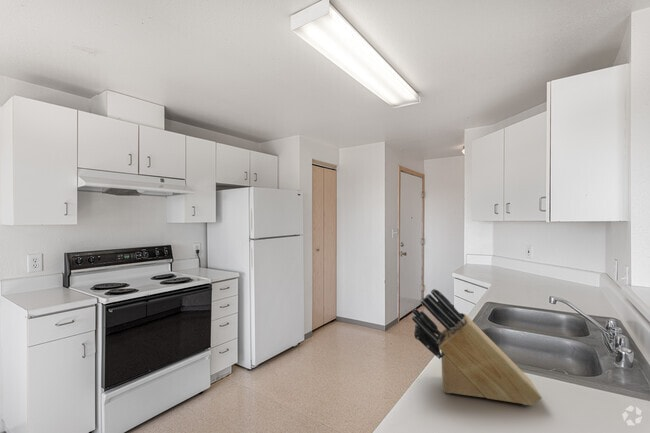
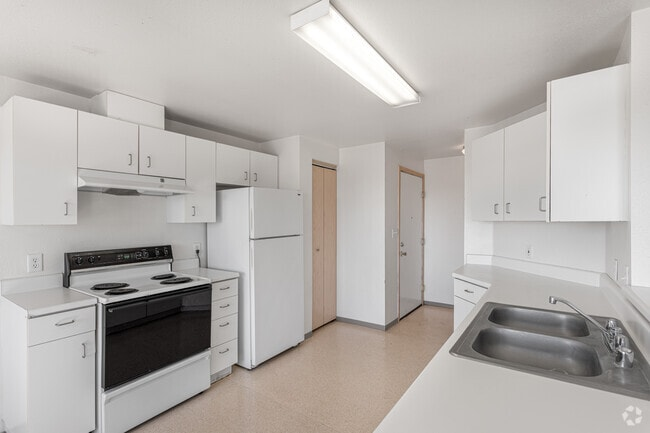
- knife block [411,288,543,406]
